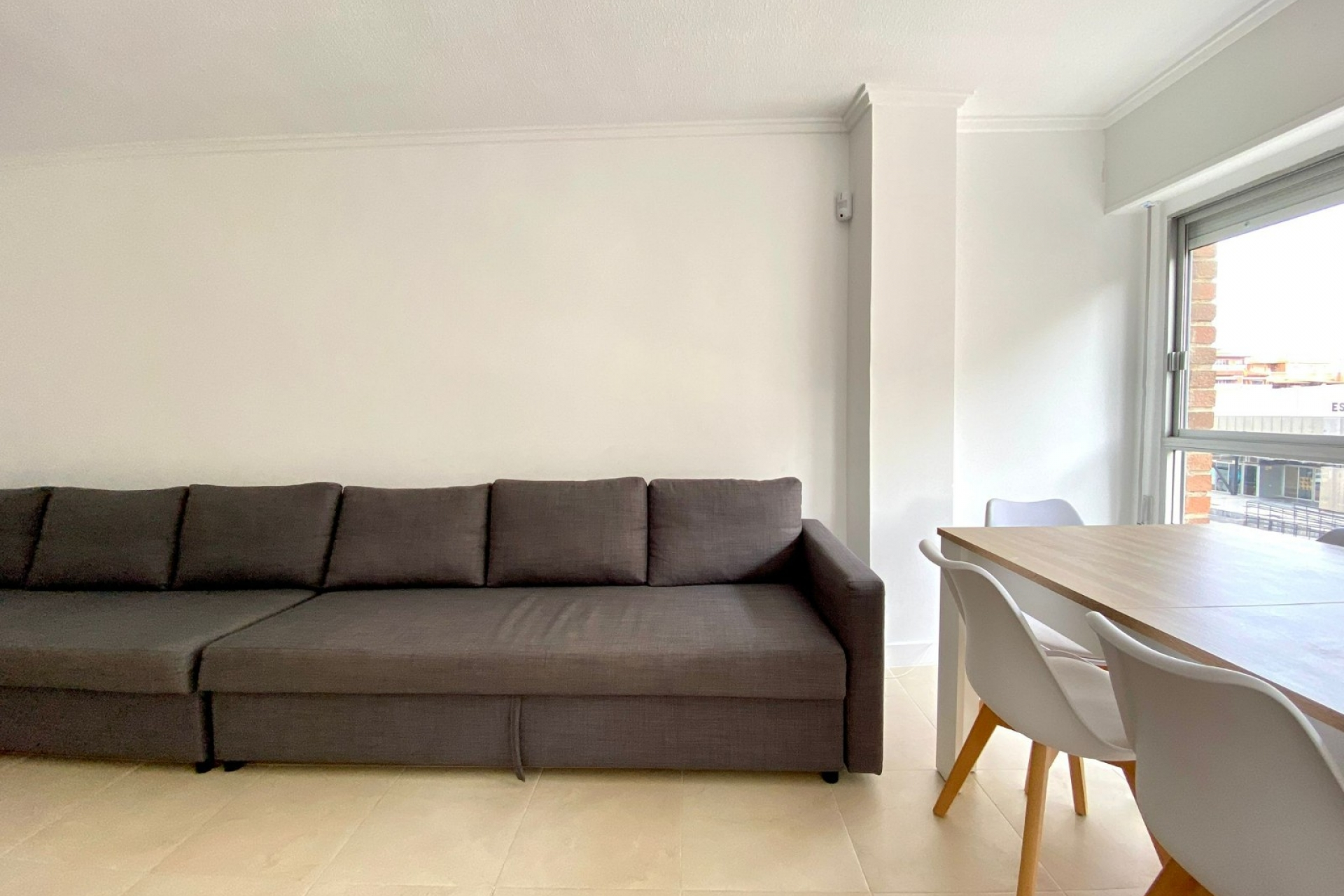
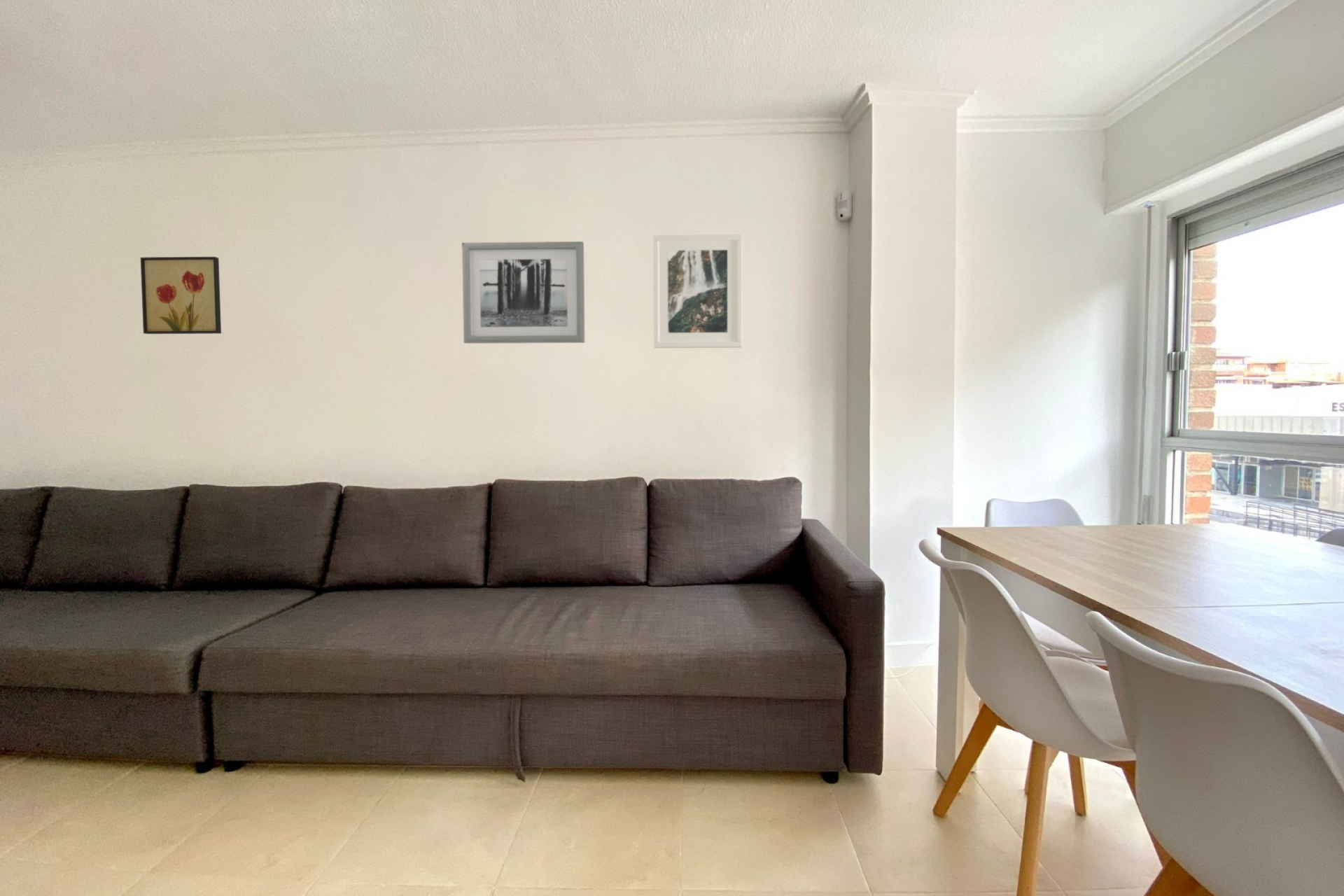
+ wall art [140,256,222,335]
+ wall art [461,241,585,344]
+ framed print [652,234,743,349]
